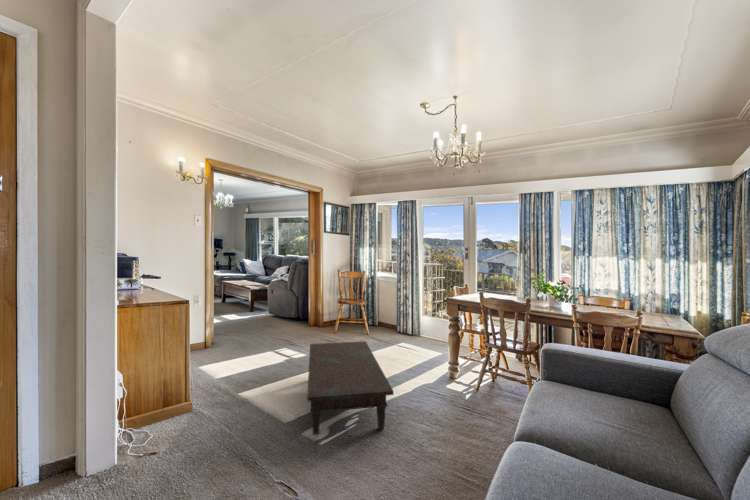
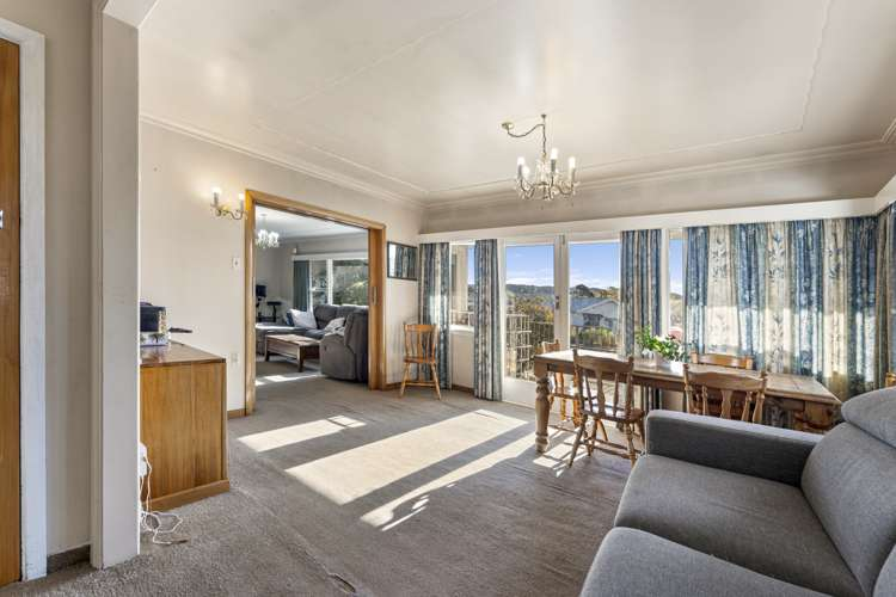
- coffee table [306,340,395,435]
